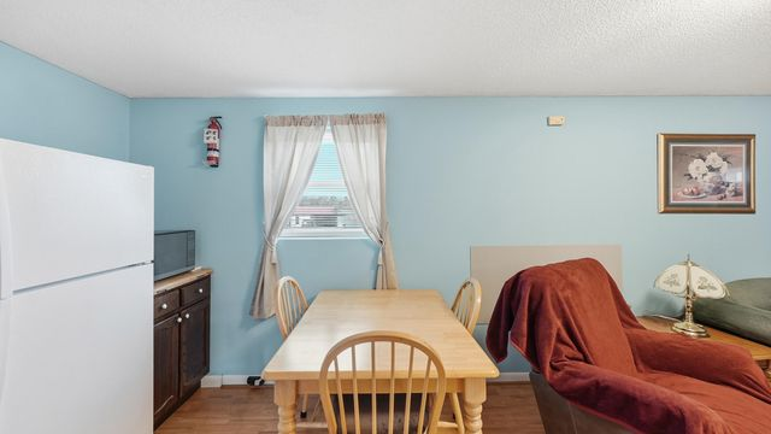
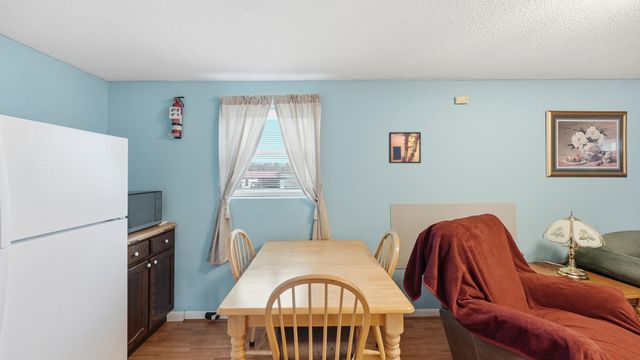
+ wall art [388,131,422,164]
